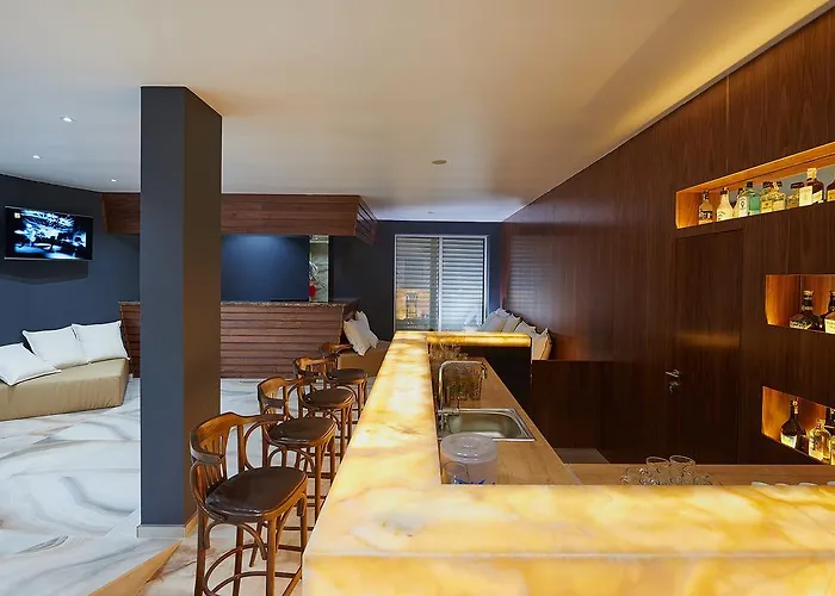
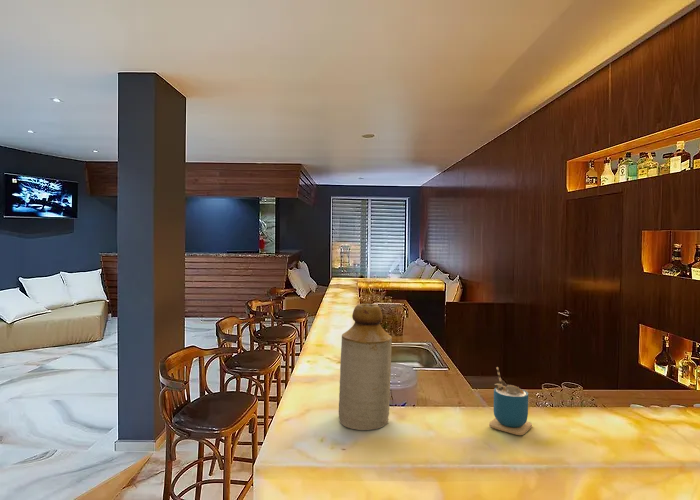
+ cup [488,366,533,436]
+ bottle [338,303,393,431]
